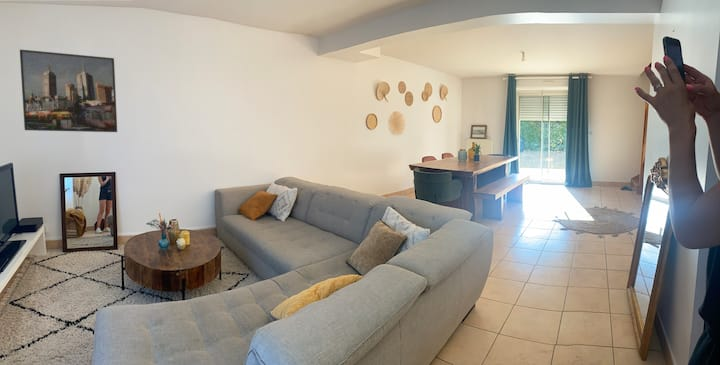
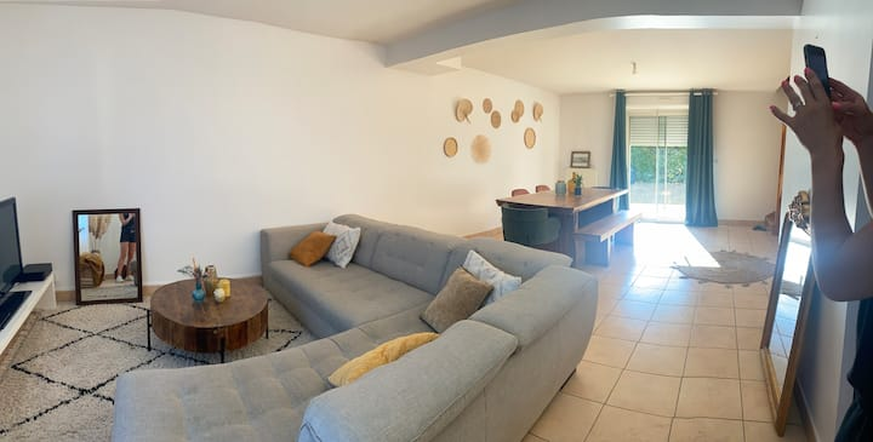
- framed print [19,49,118,133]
